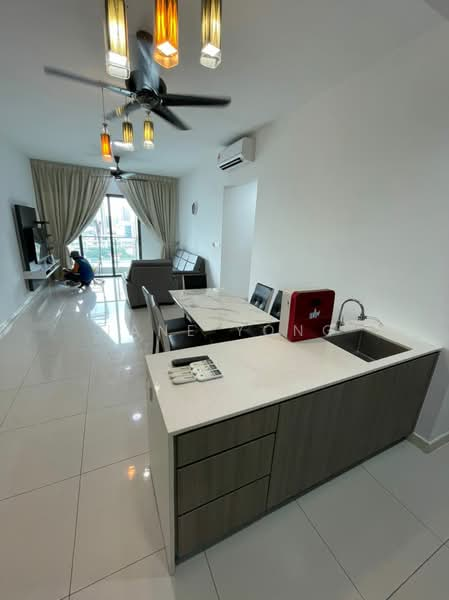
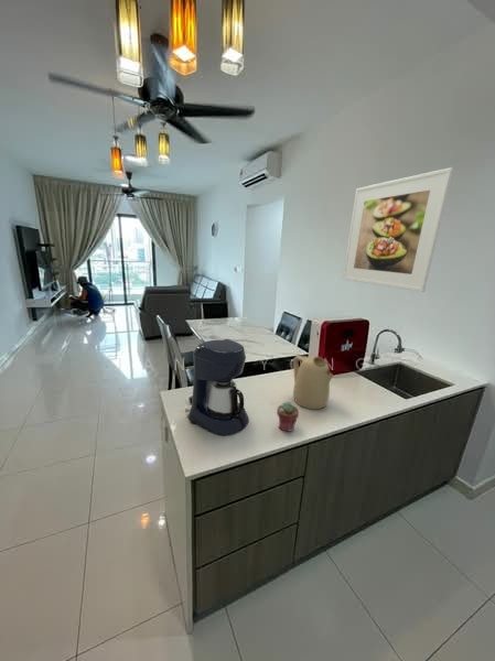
+ kettle [292,354,335,410]
+ coffee maker [187,338,250,436]
+ potted succulent [276,401,300,432]
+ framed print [342,166,454,293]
